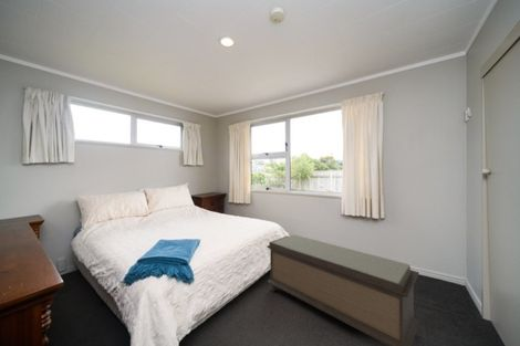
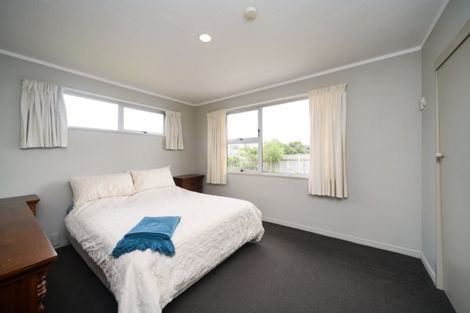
- bench [267,233,420,346]
